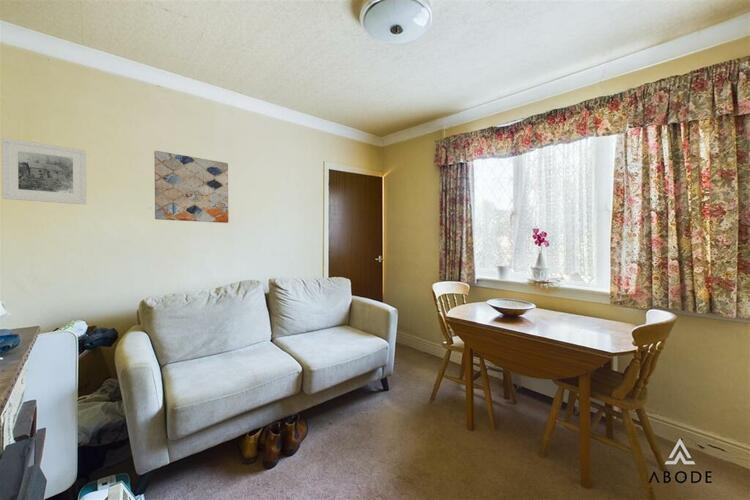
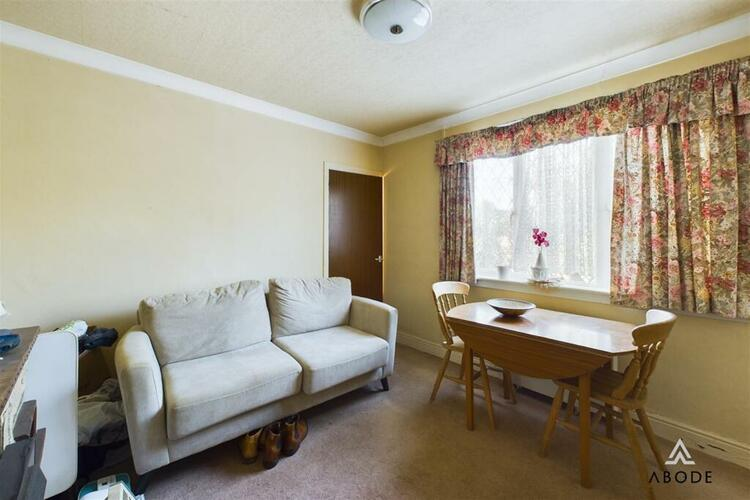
- wall art [153,150,229,224]
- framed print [1,137,87,205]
